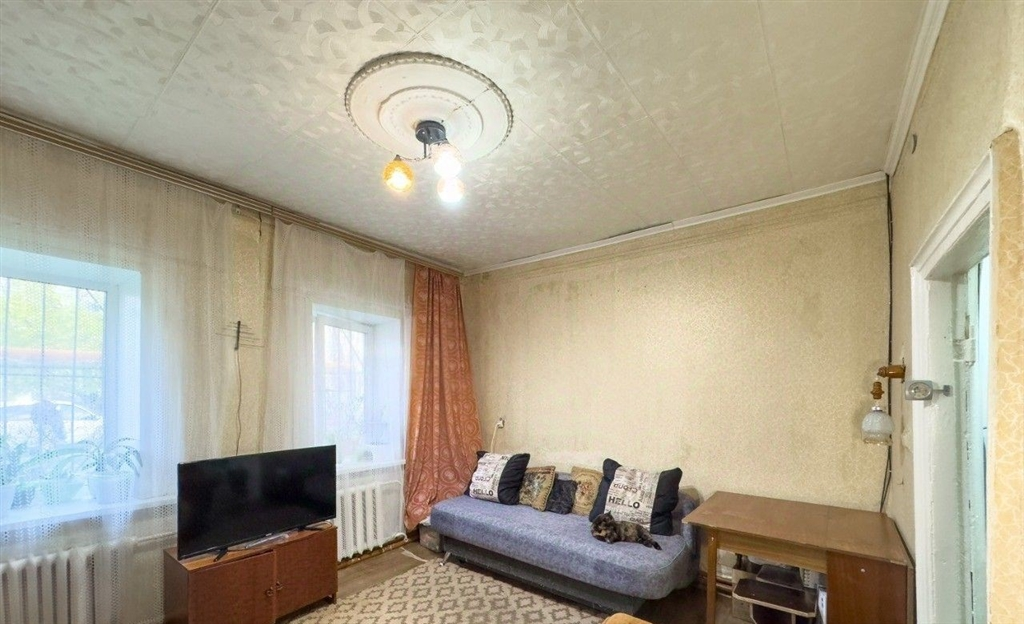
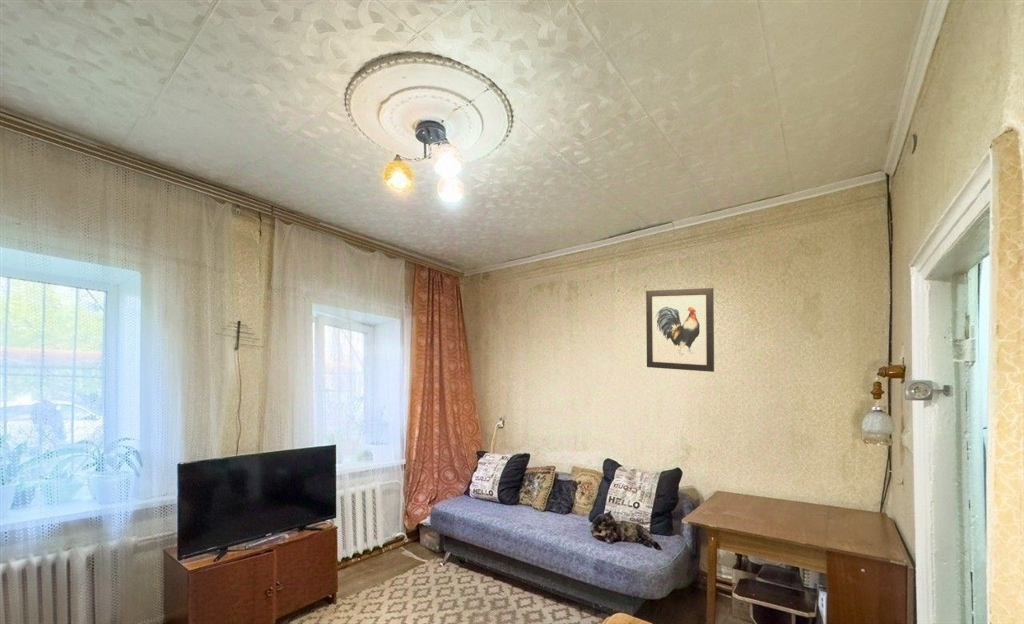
+ wall art [645,287,715,373]
